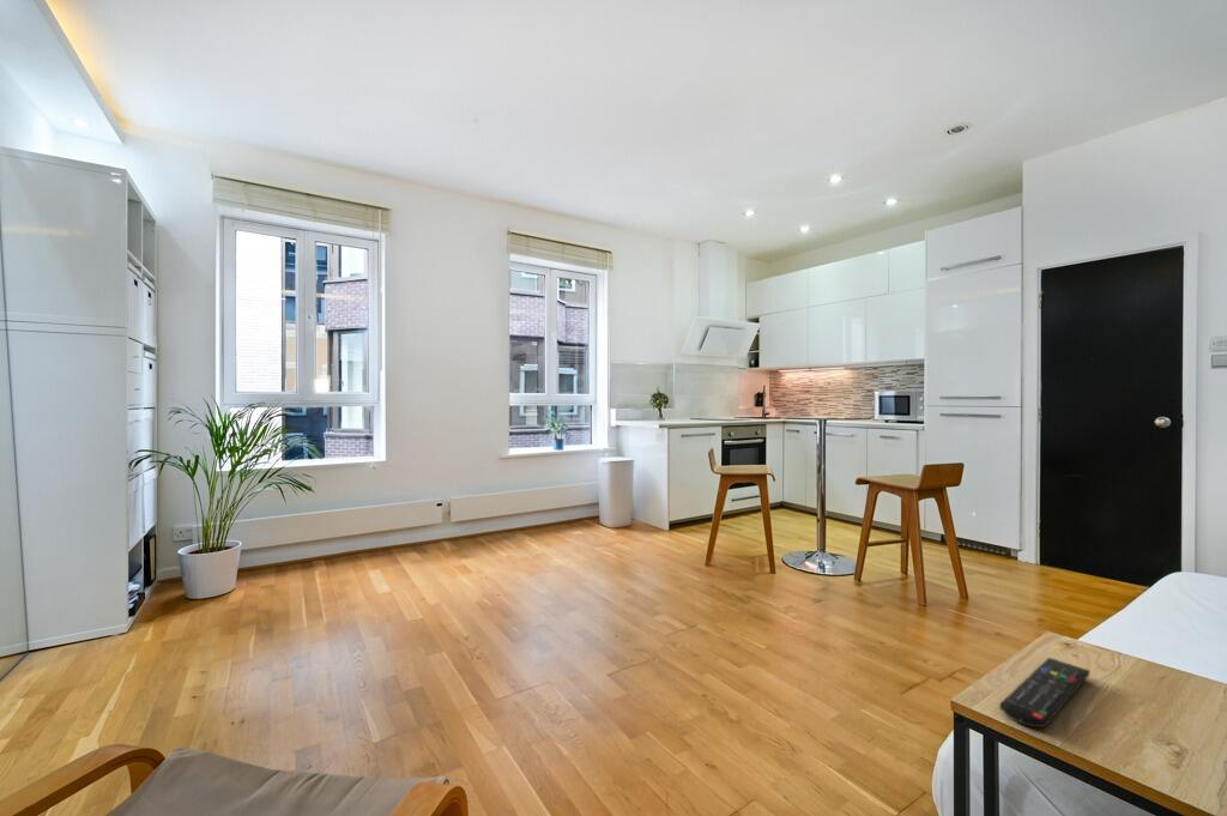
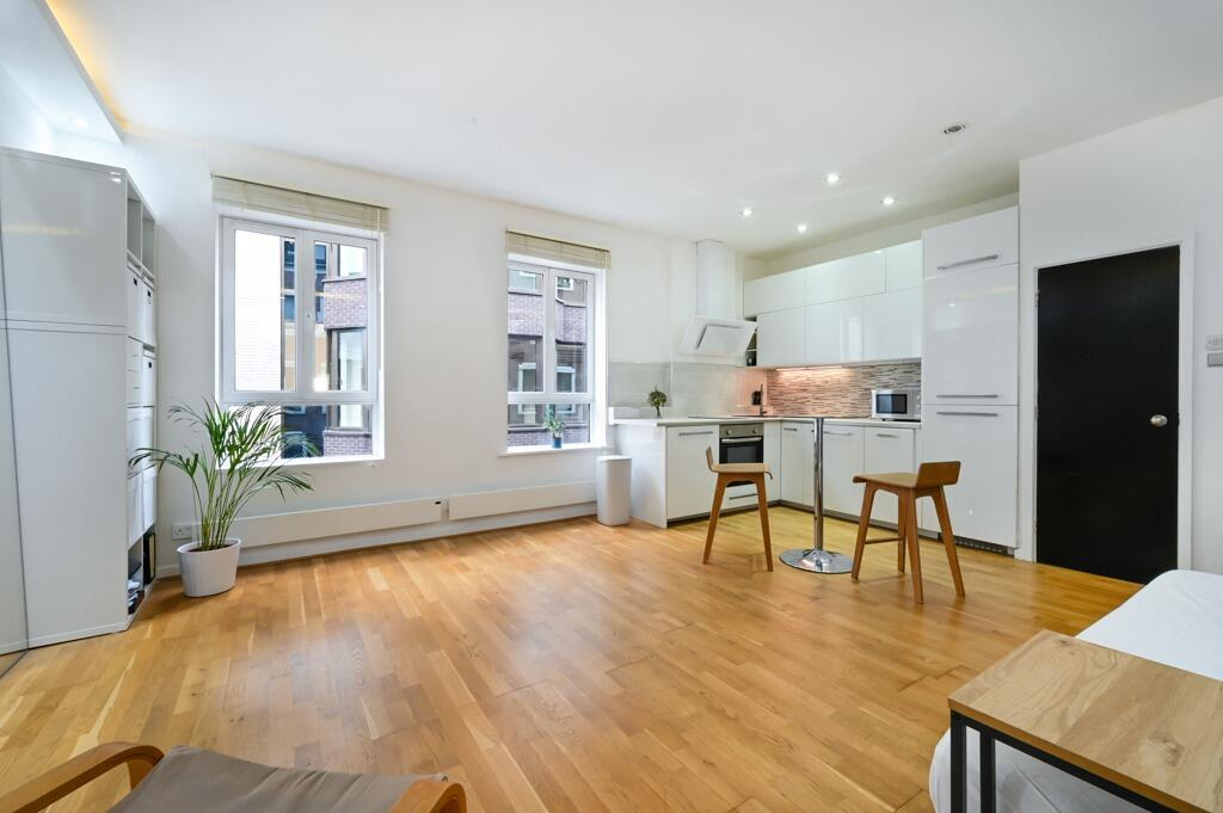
- remote control [998,657,1090,729]
